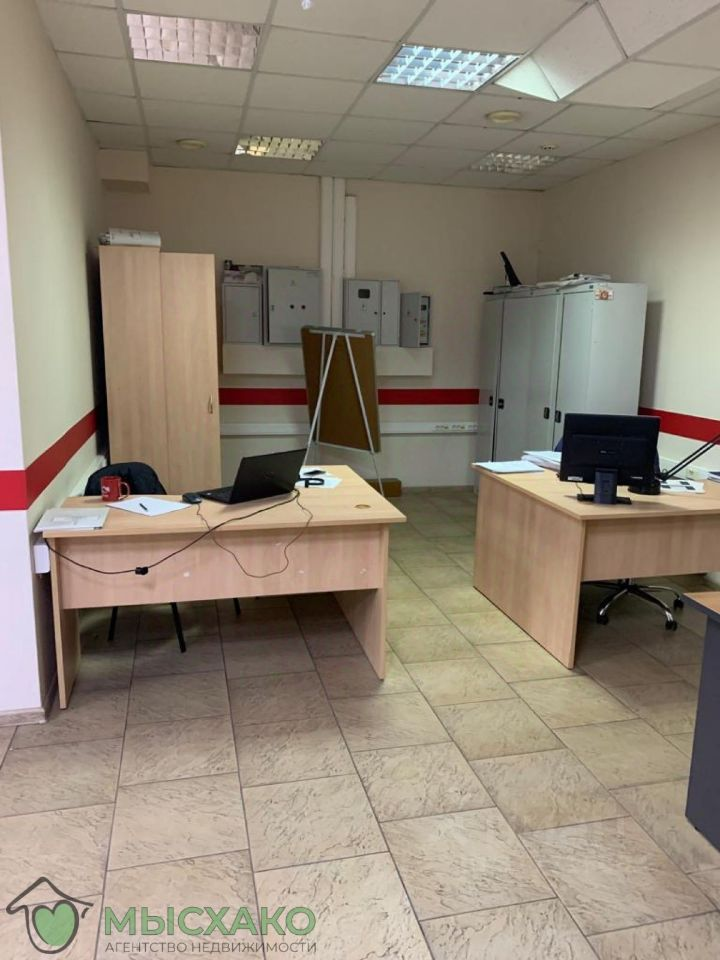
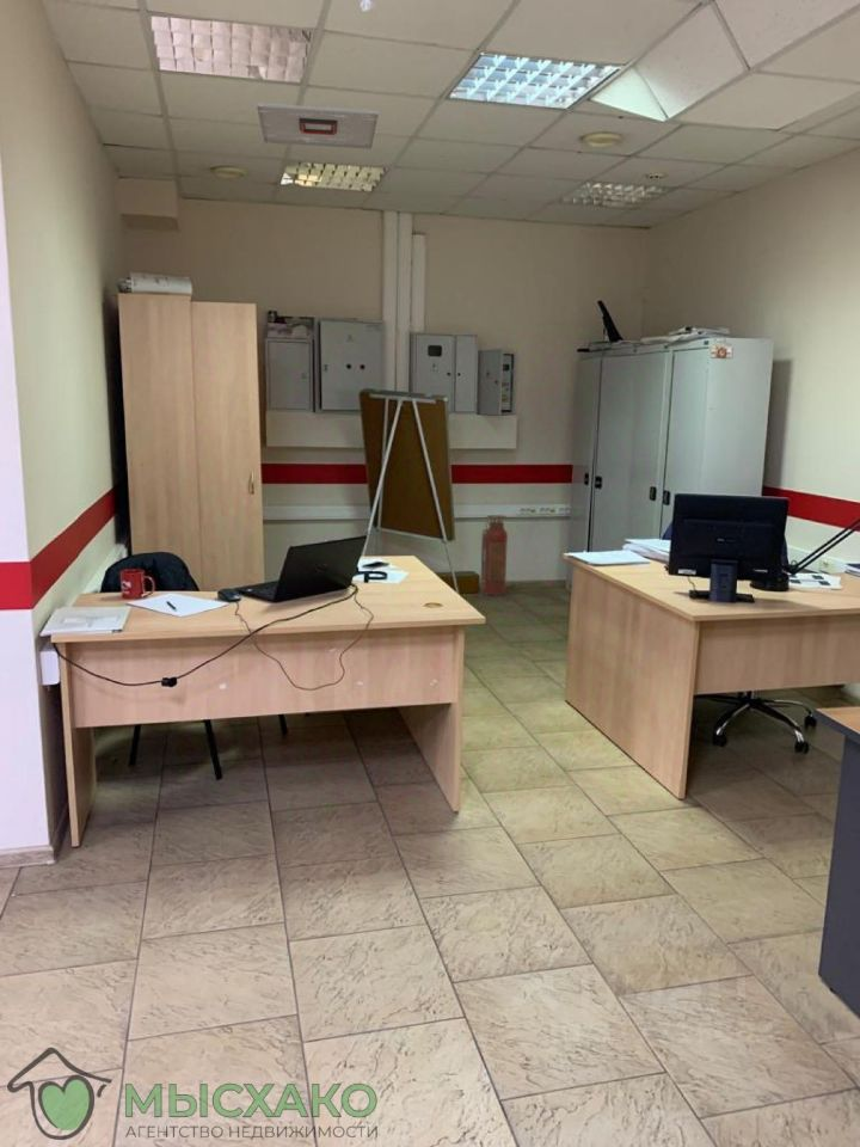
+ ceiling vent [256,102,380,151]
+ fire extinguisher [479,514,509,597]
